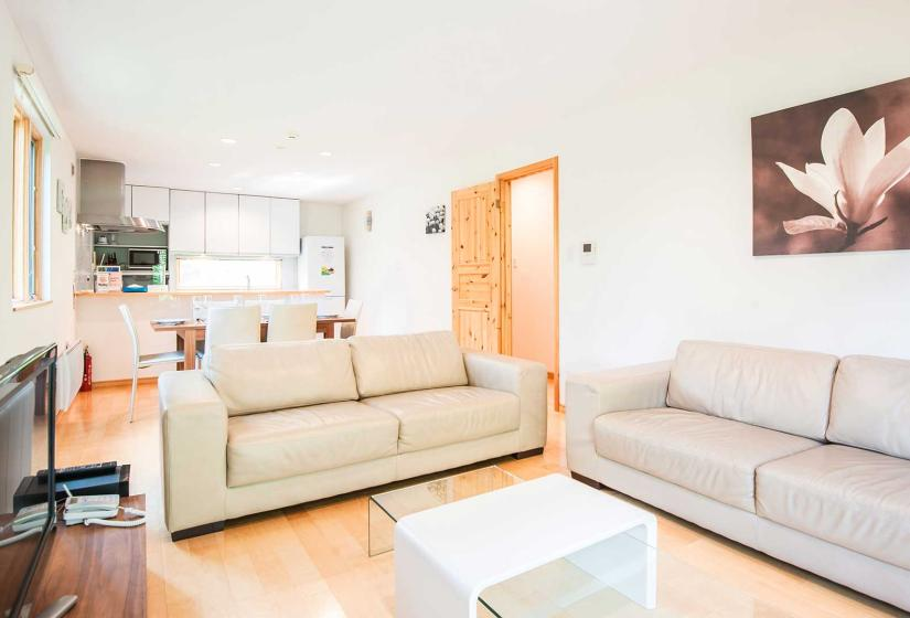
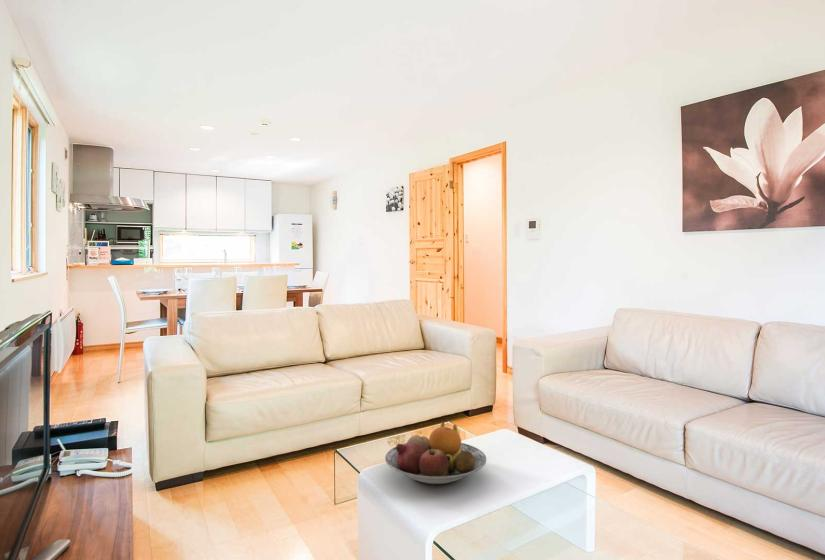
+ fruit bowl [384,421,487,485]
